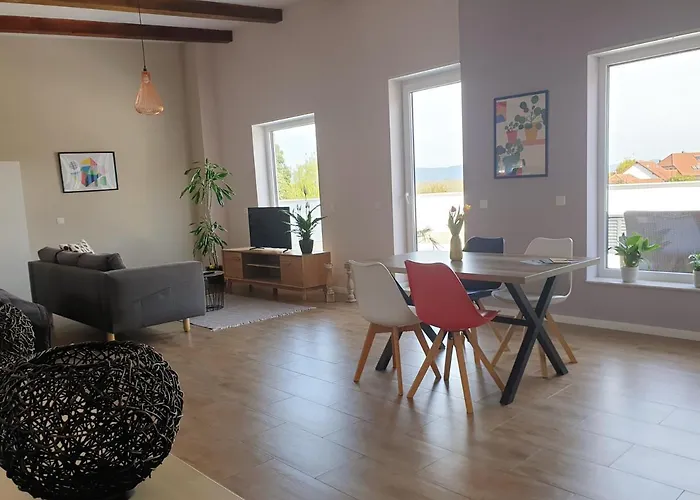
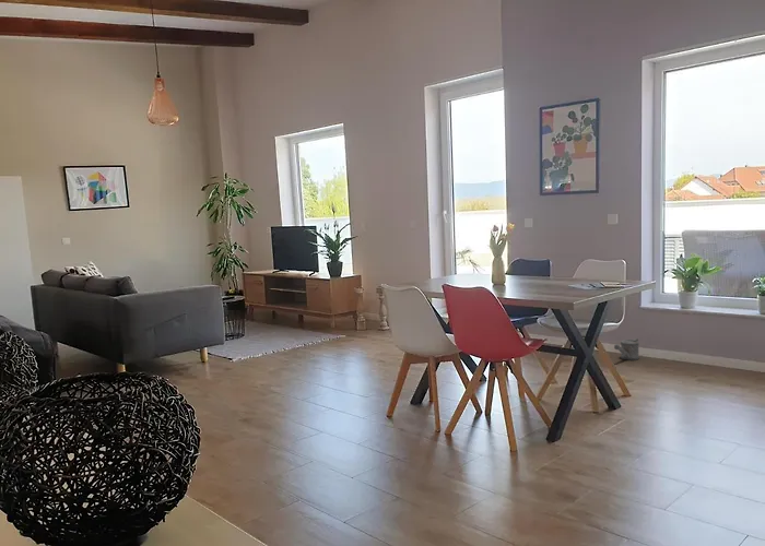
+ watering can [613,337,640,361]
